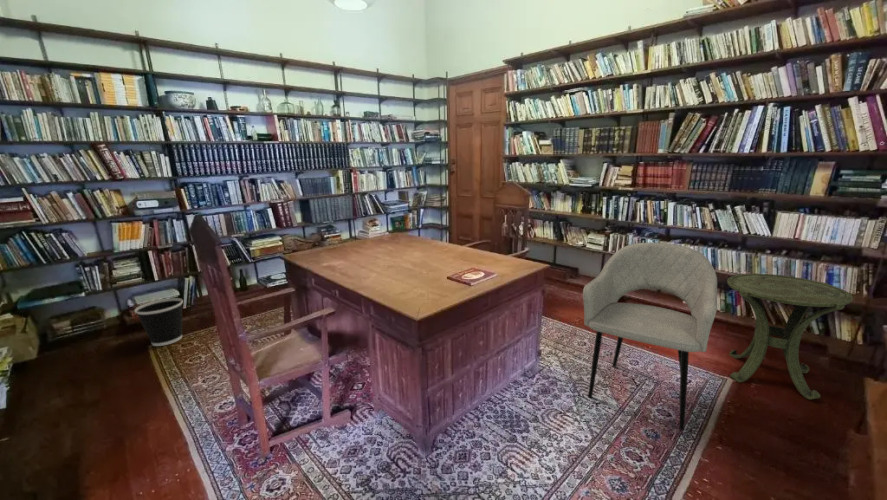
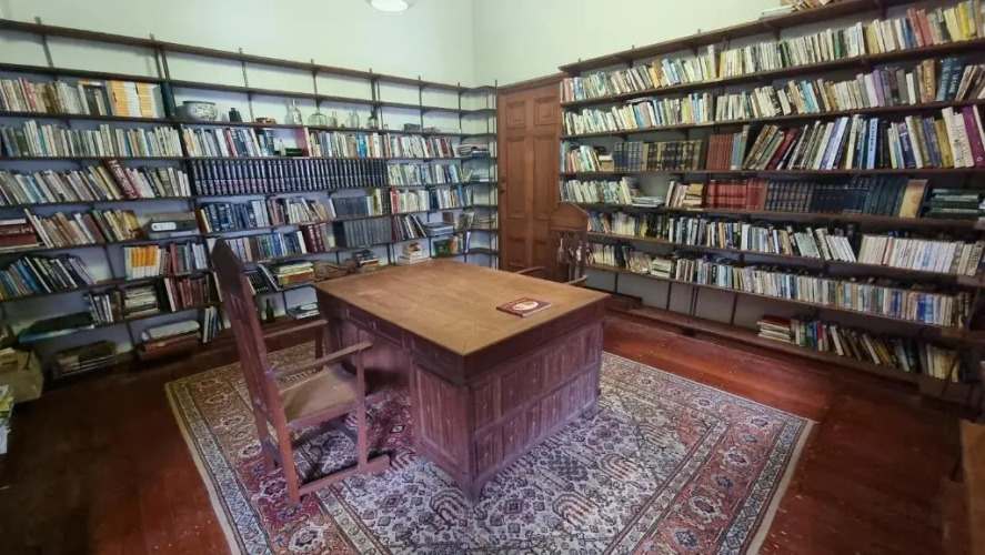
- wastebasket [134,297,184,347]
- side table [726,273,853,400]
- armchair [582,242,718,431]
